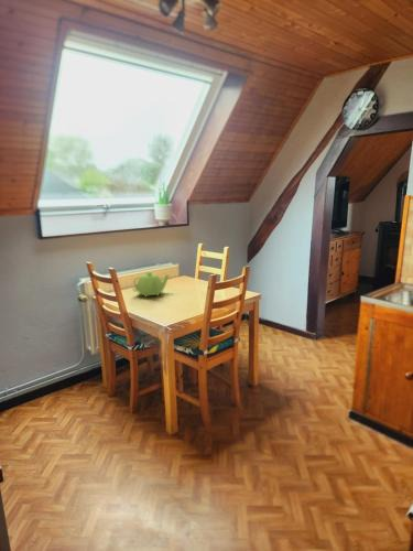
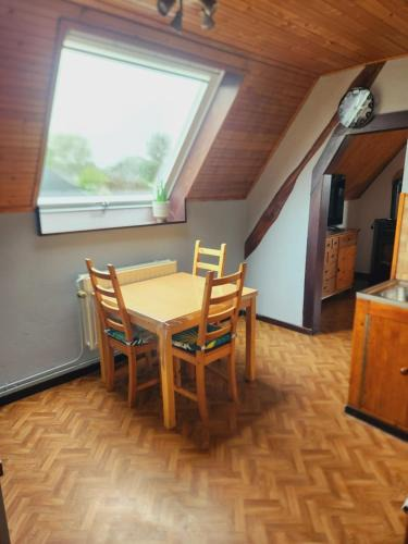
- teapot [131,271,170,298]
